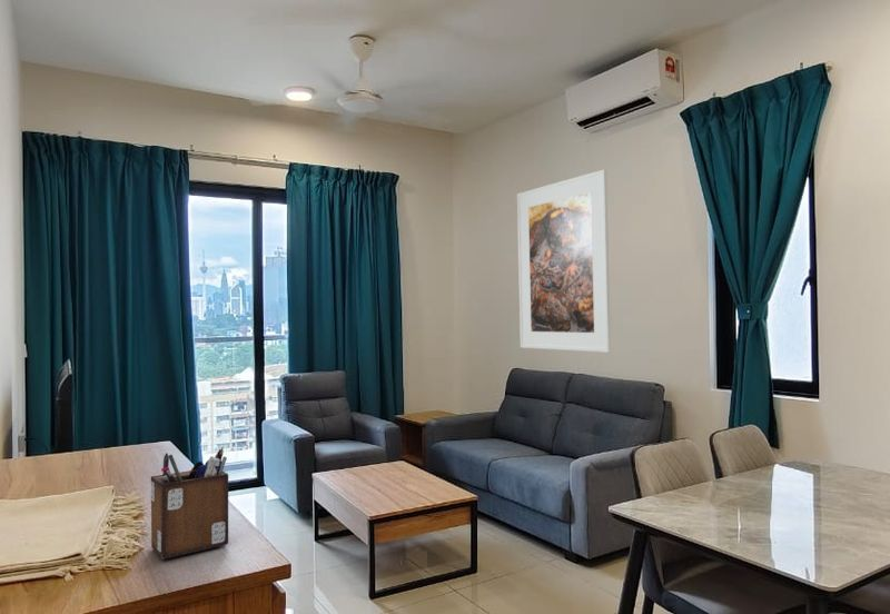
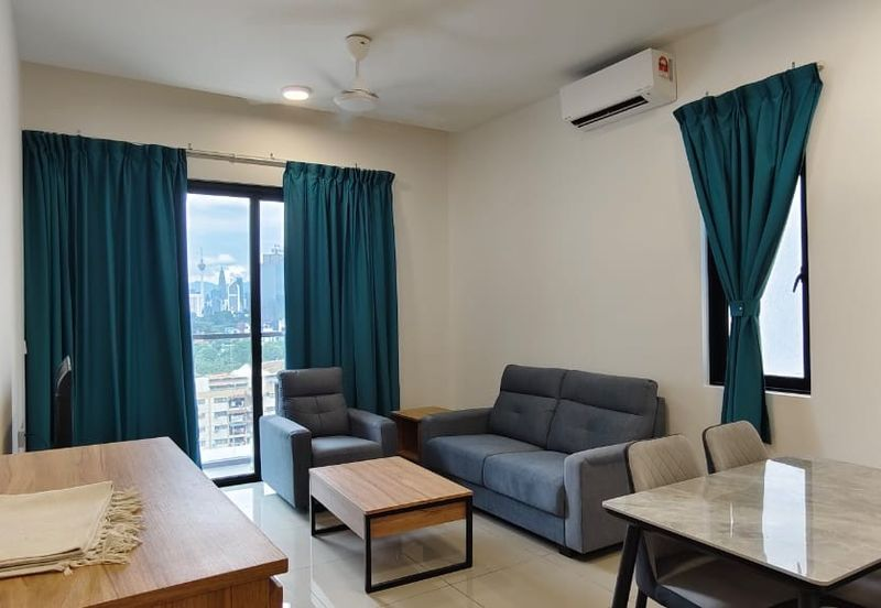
- desk organizer [150,447,229,561]
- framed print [516,168,612,354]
